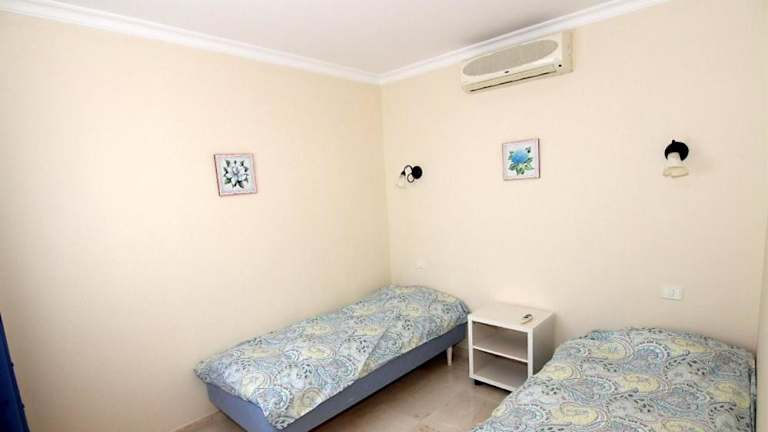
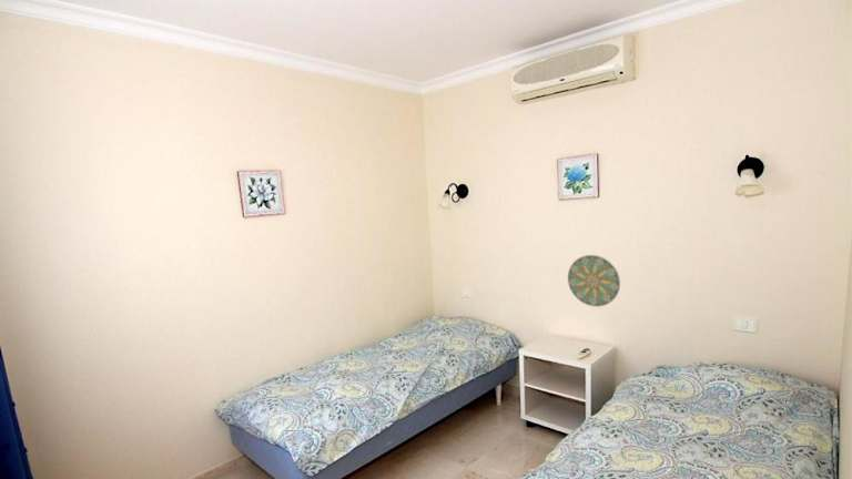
+ decorative plate [567,254,621,308]
